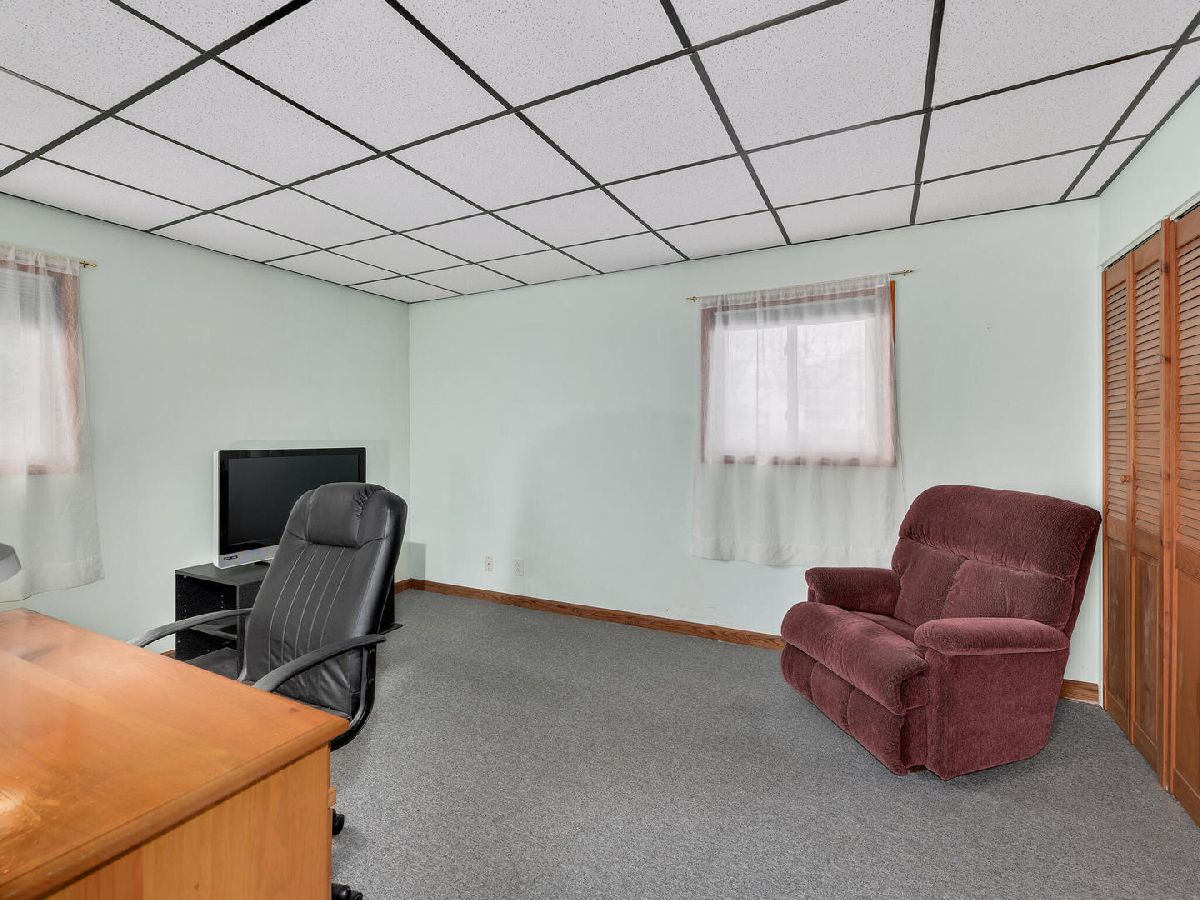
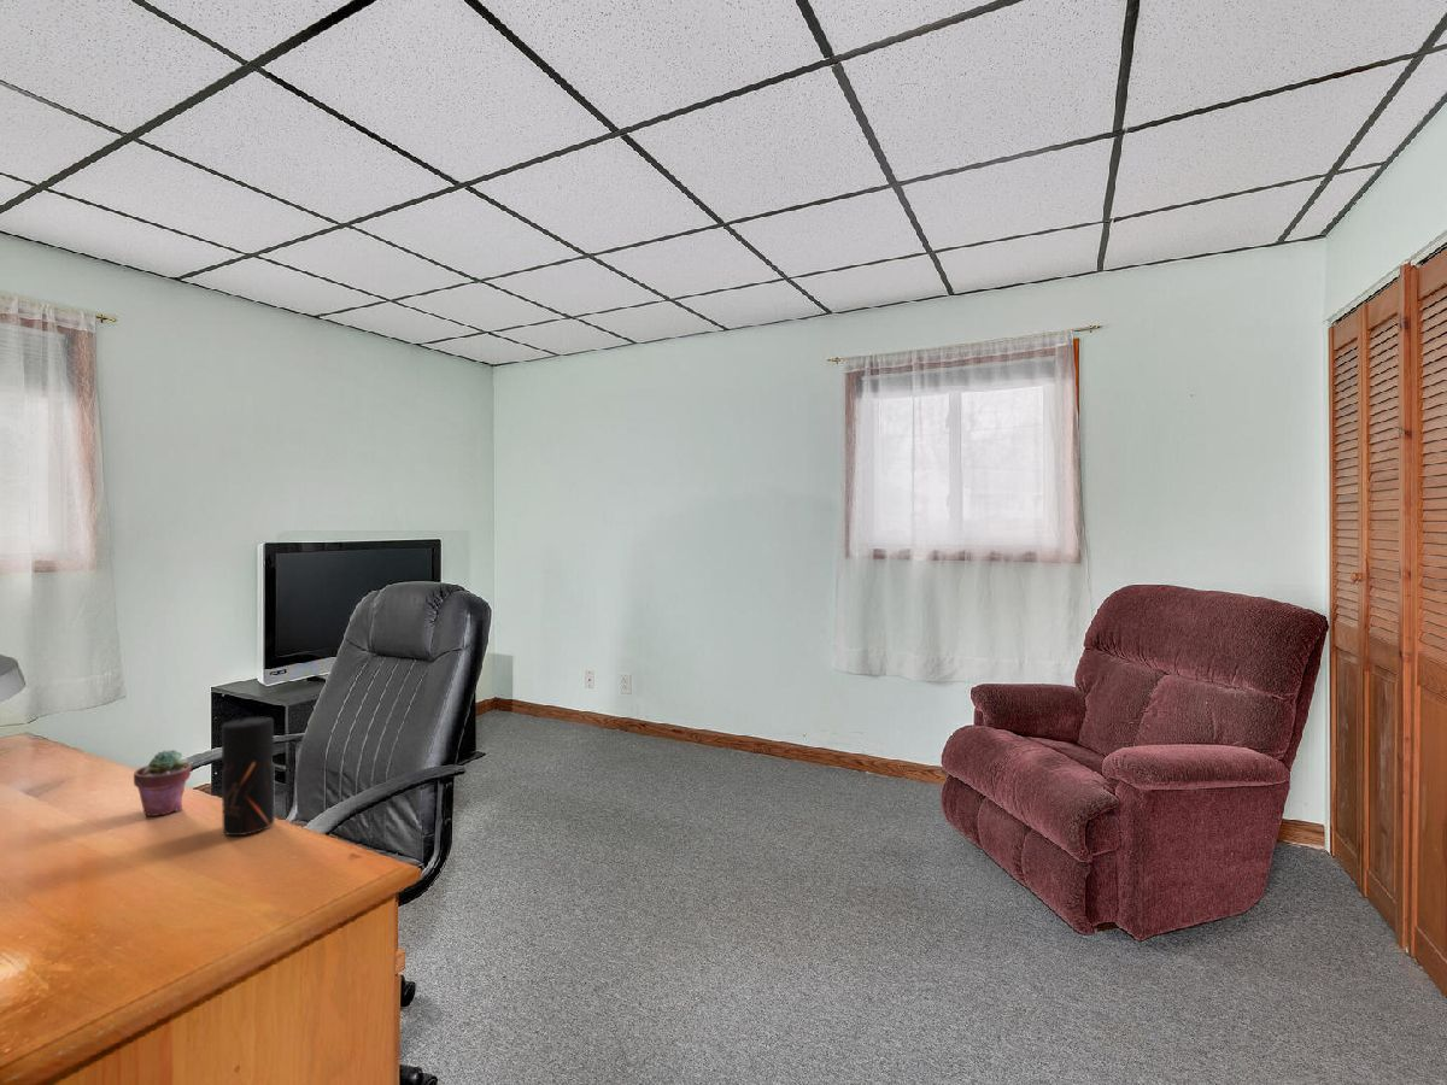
+ potted succulent [133,749,192,817]
+ pepper grinder [221,716,276,837]
